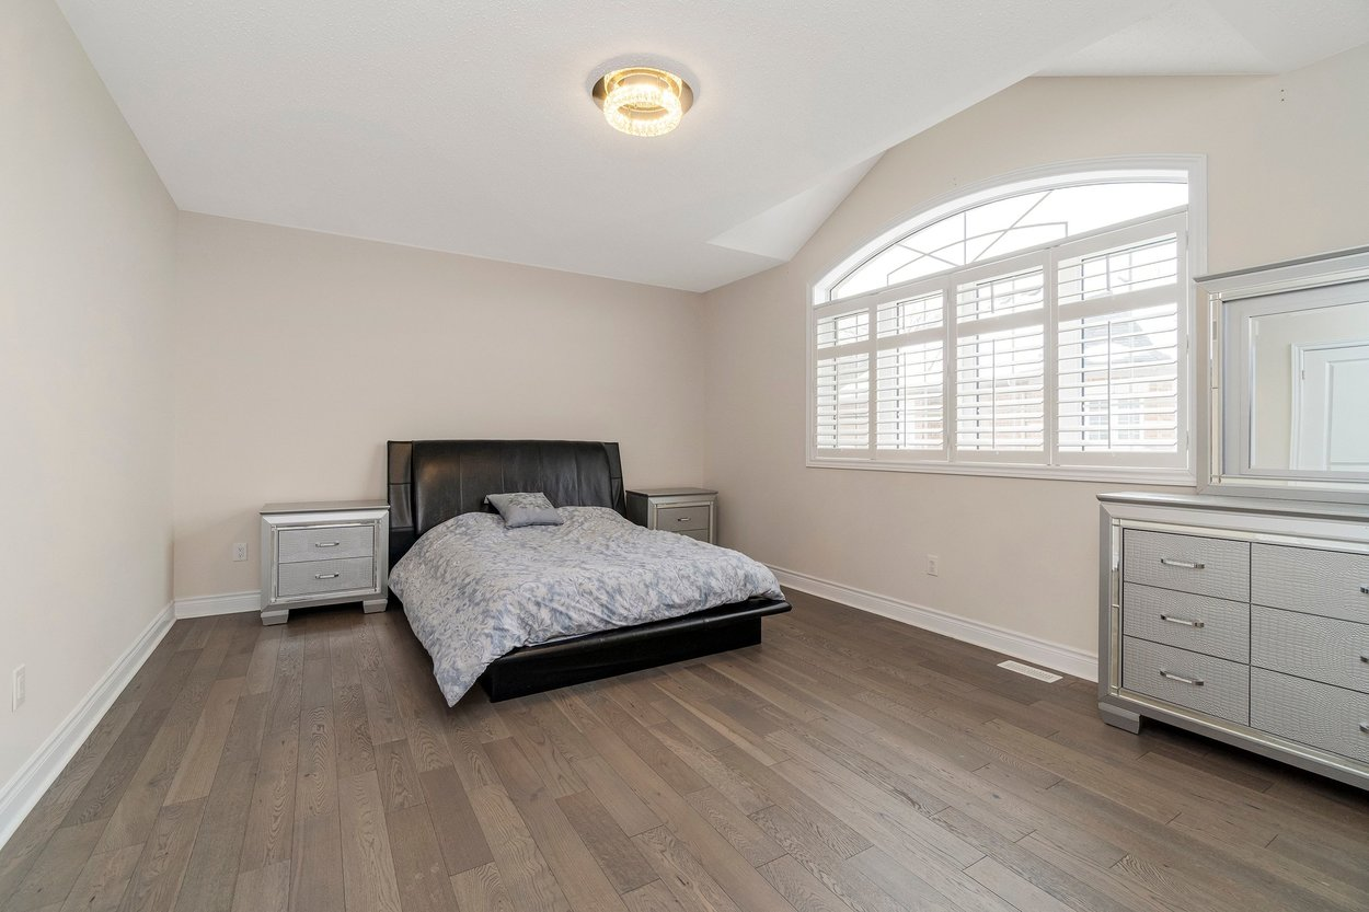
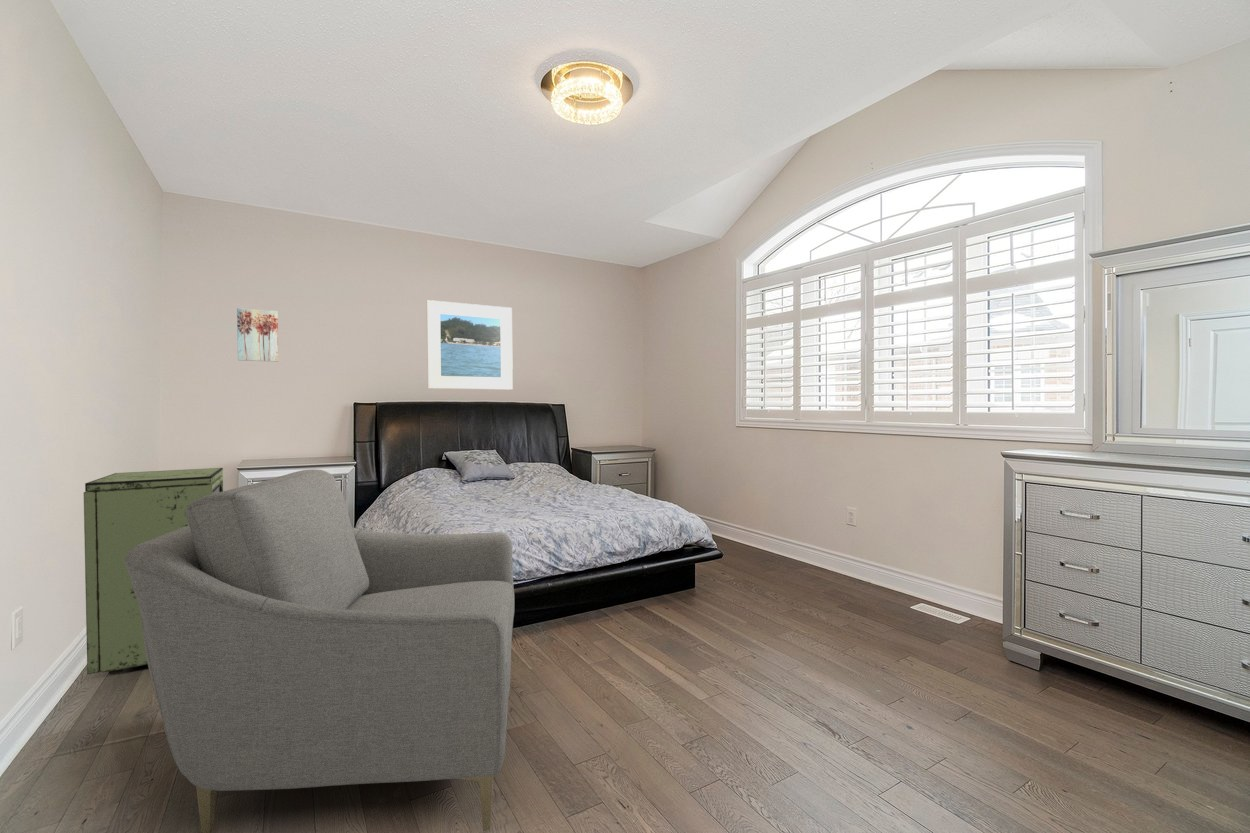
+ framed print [426,299,514,391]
+ wall art [236,307,280,363]
+ storage cabinet [83,467,224,675]
+ chair [125,468,515,833]
